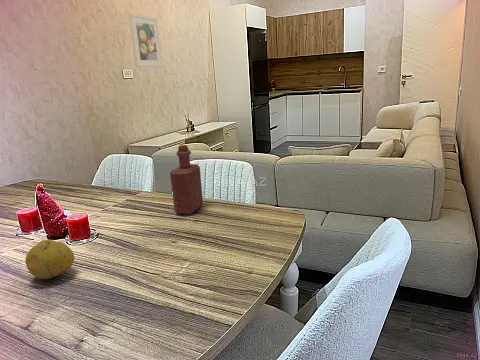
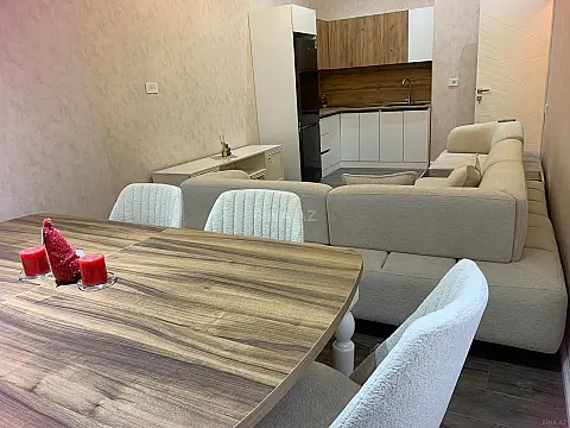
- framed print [128,13,164,68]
- bottle [169,144,204,215]
- fruit [24,239,75,280]
